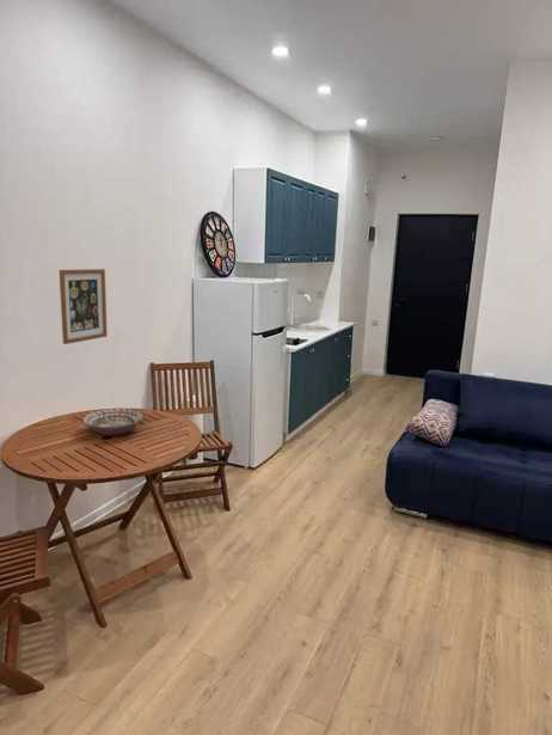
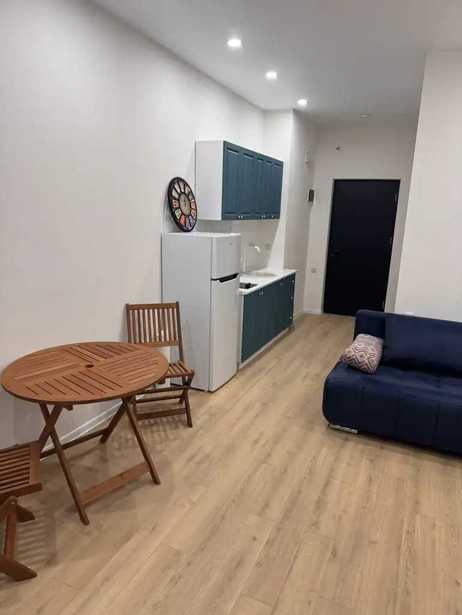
- decorative bowl [82,408,145,436]
- wall art [59,268,109,345]
